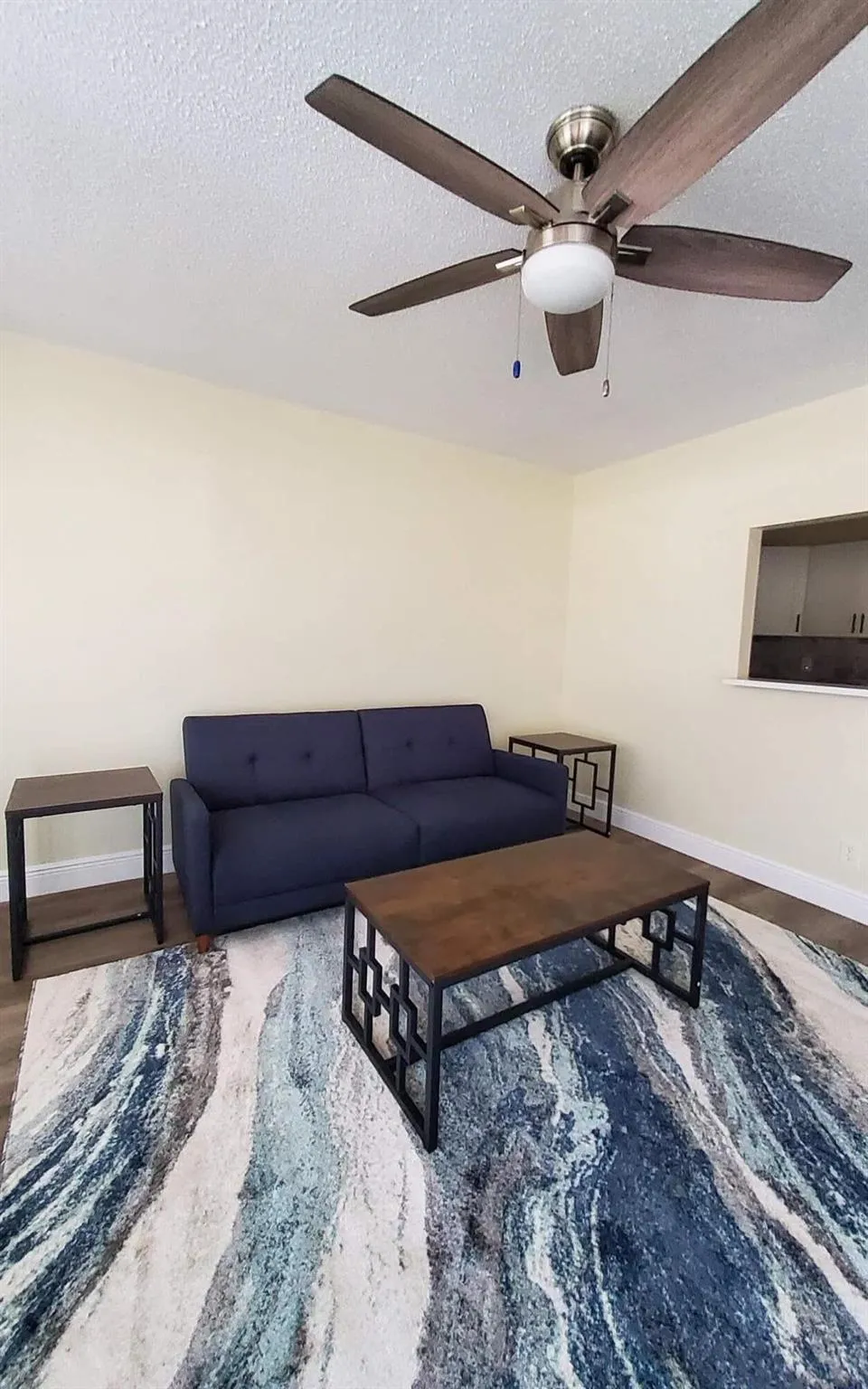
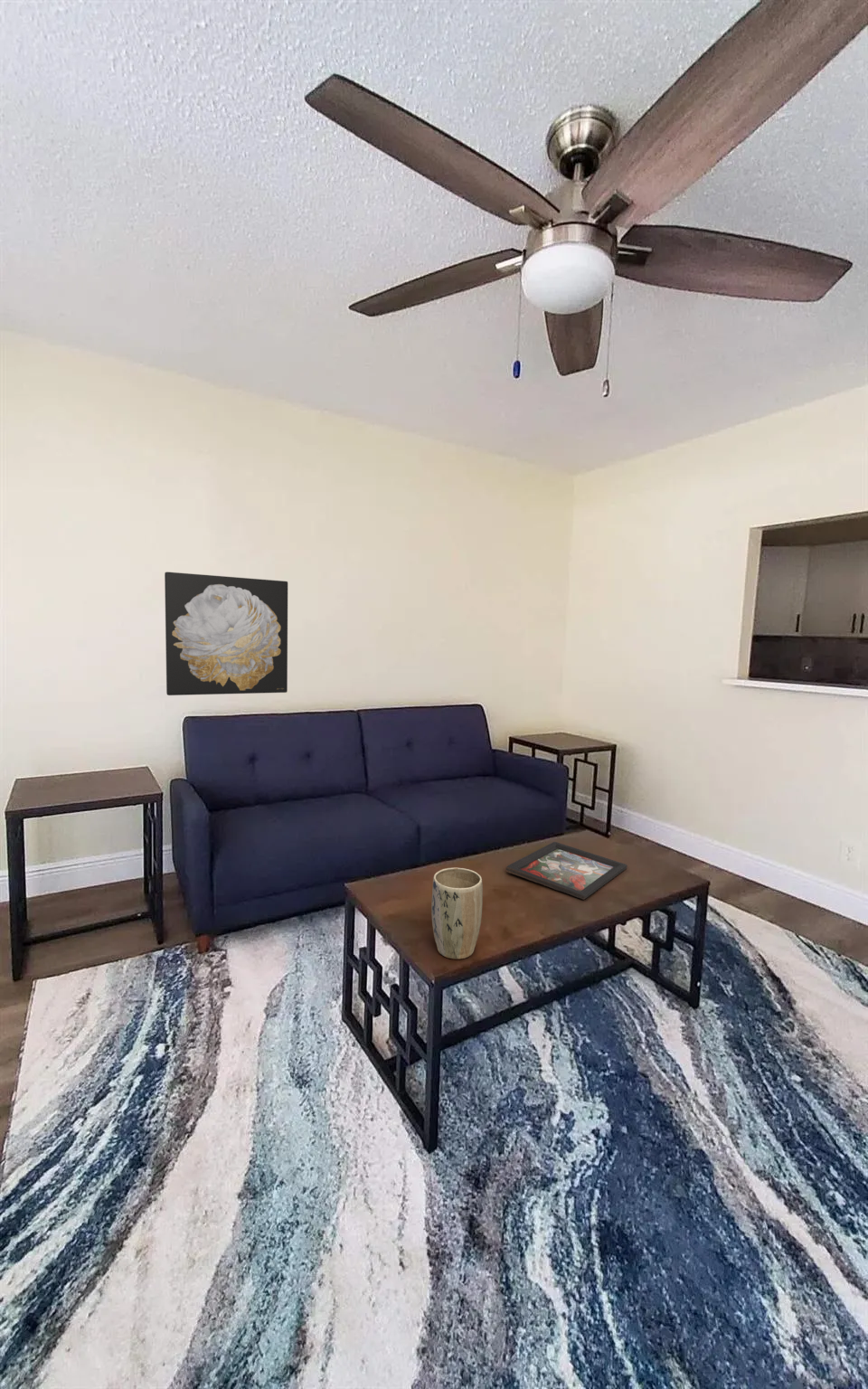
+ plant pot [430,867,484,960]
+ decorative tray [505,841,628,901]
+ wall art [164,572,288,696]
